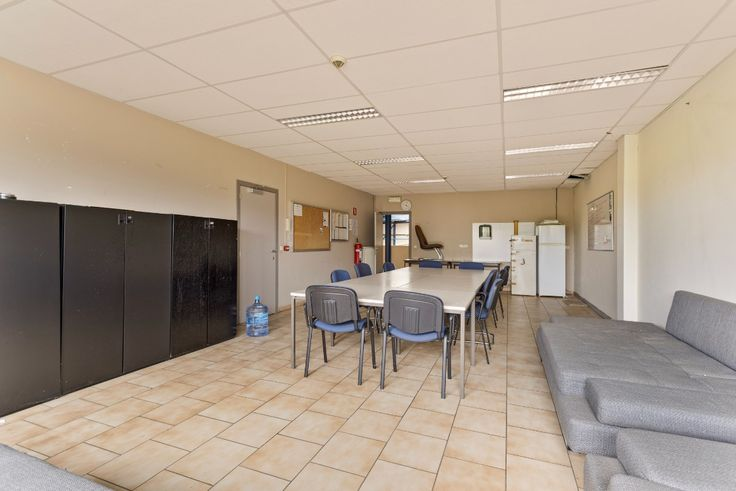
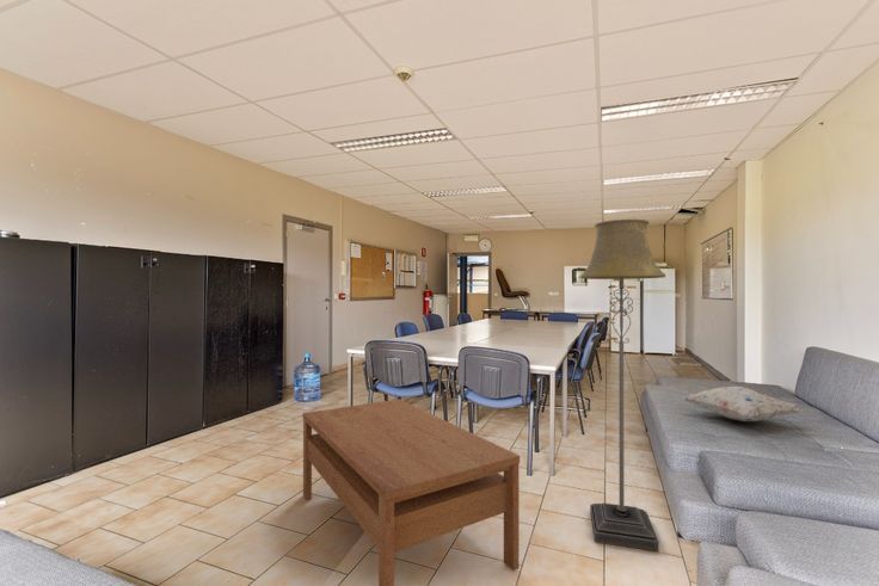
+ coffee table [301,397,521,586]
+ decorative pillow [682,385,805,422]
+ floor lamp [578,218,666,553]
